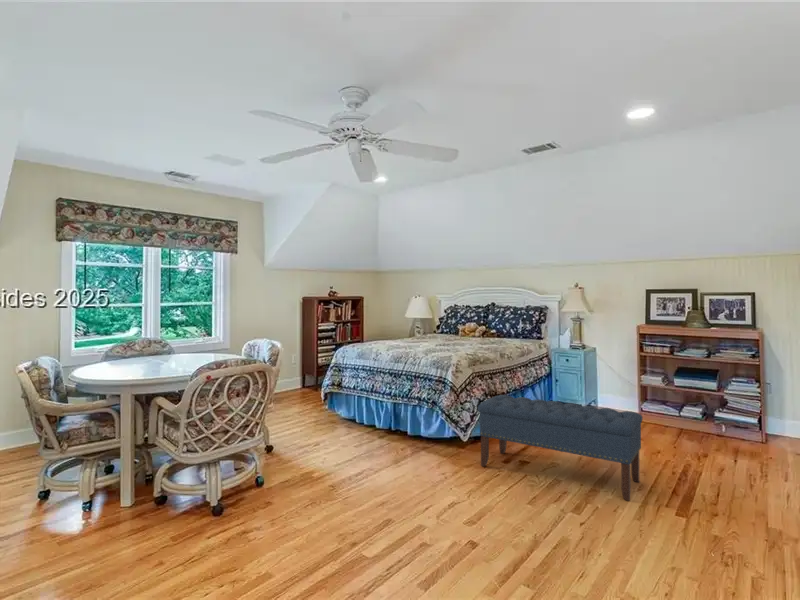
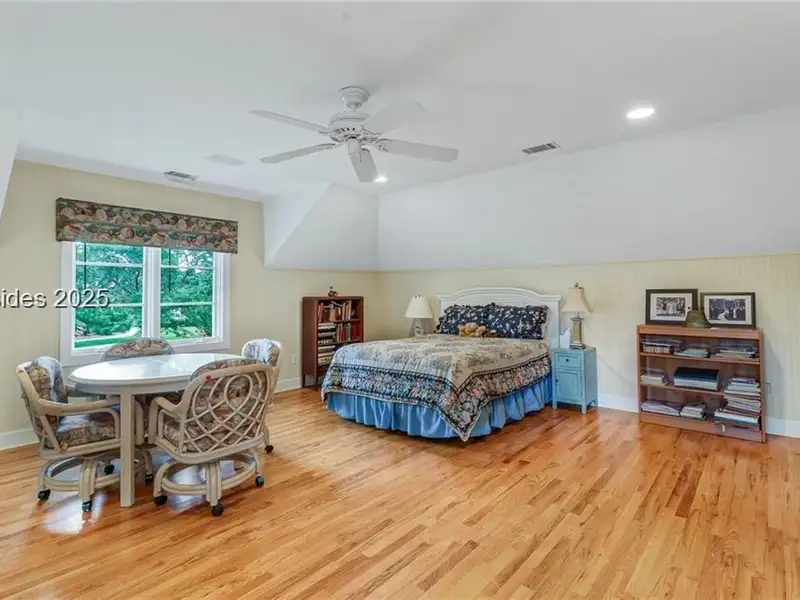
- bench [477,394,644,502]
